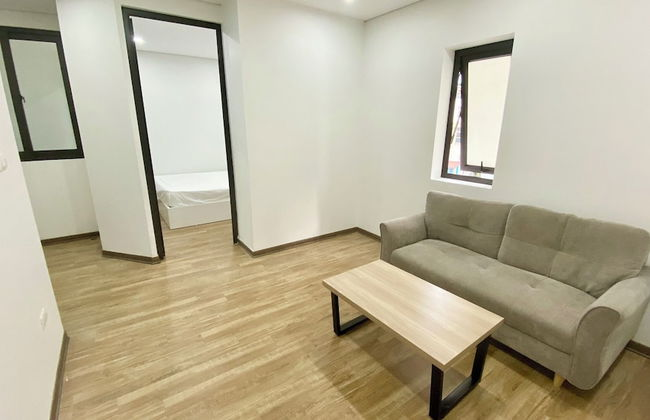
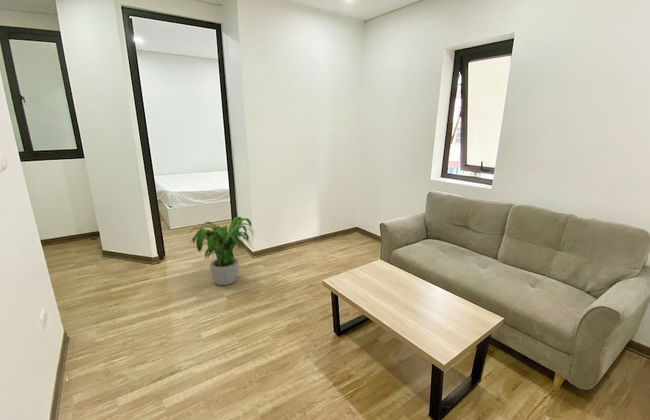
+ potted plant [187,216,255,286]
